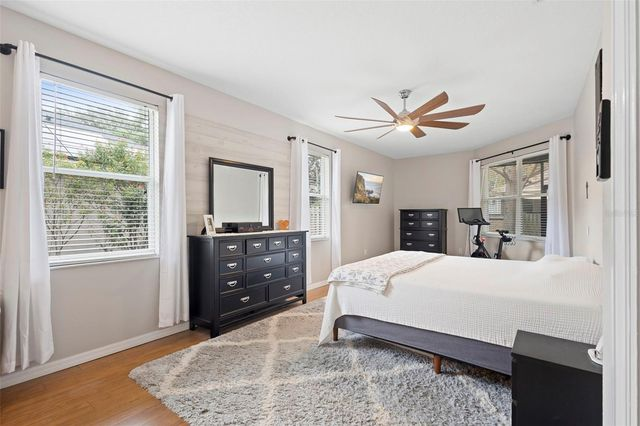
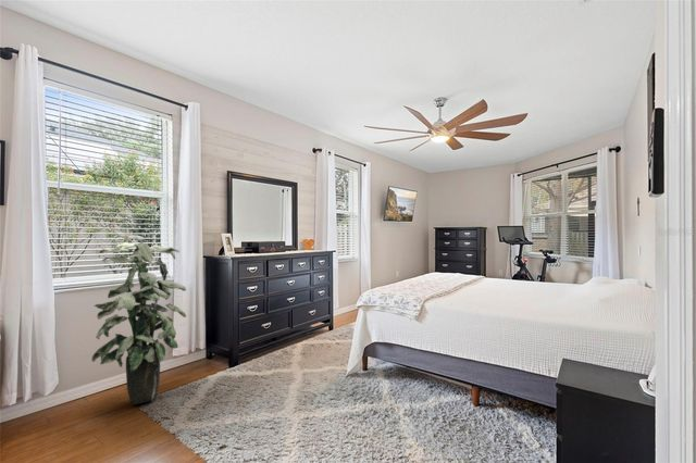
+ indoor plant [90,234,187,405]
